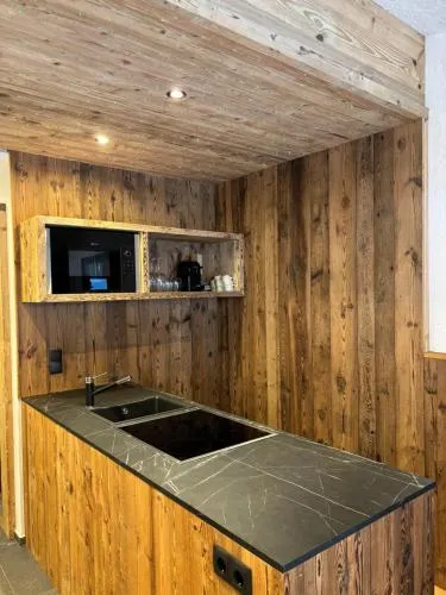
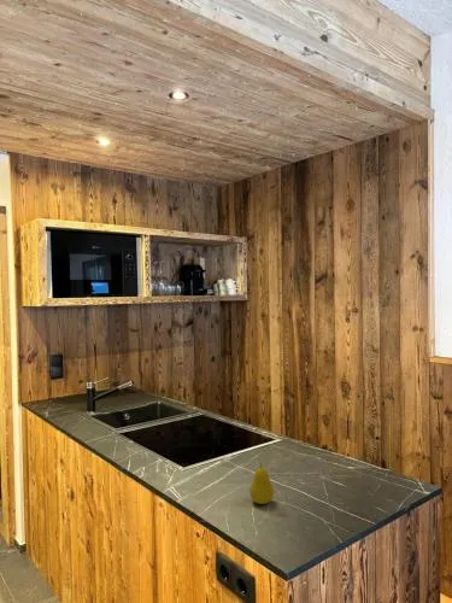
+ fruit [248,462,275,505]
